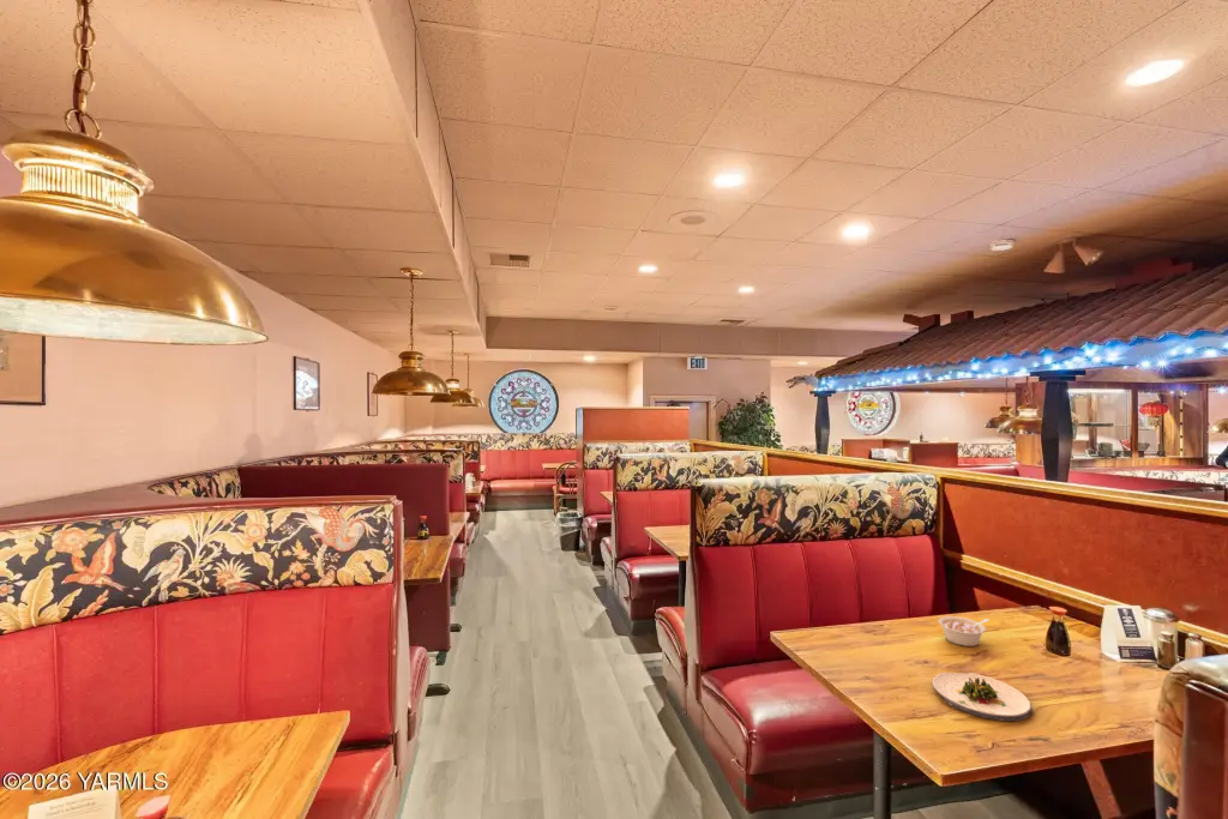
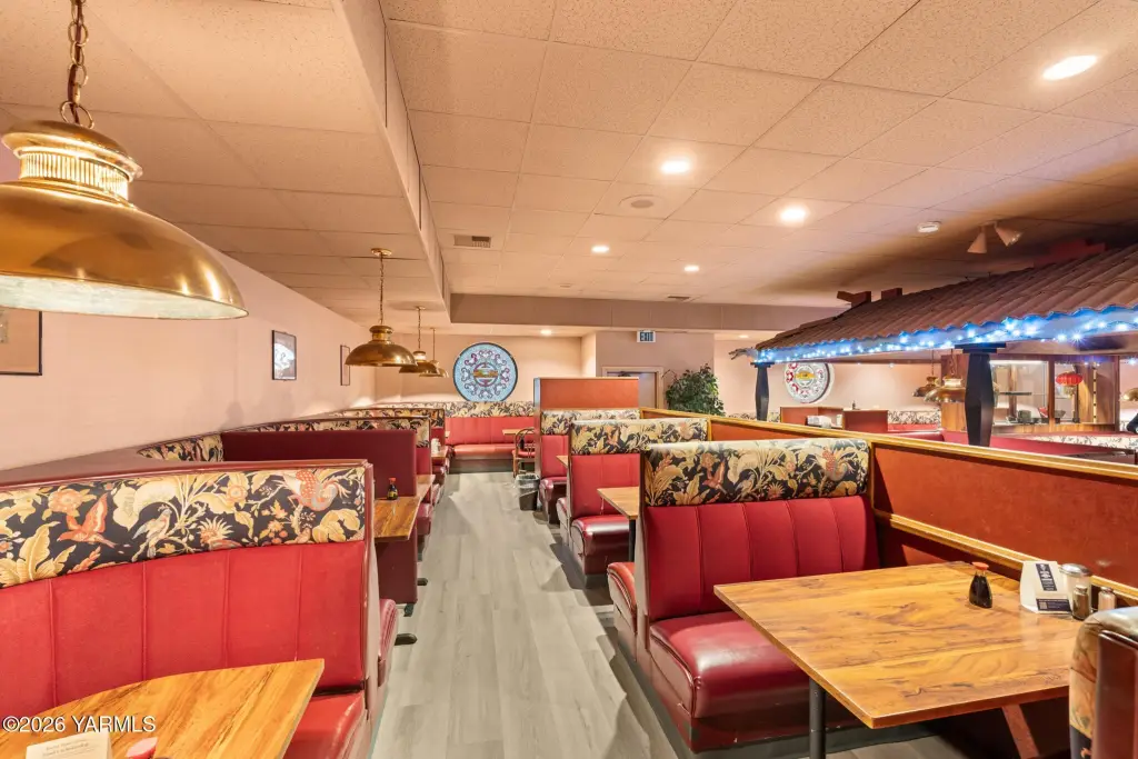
- salad plate [931,672,1034,722]
- legume [937,615,989,648]
